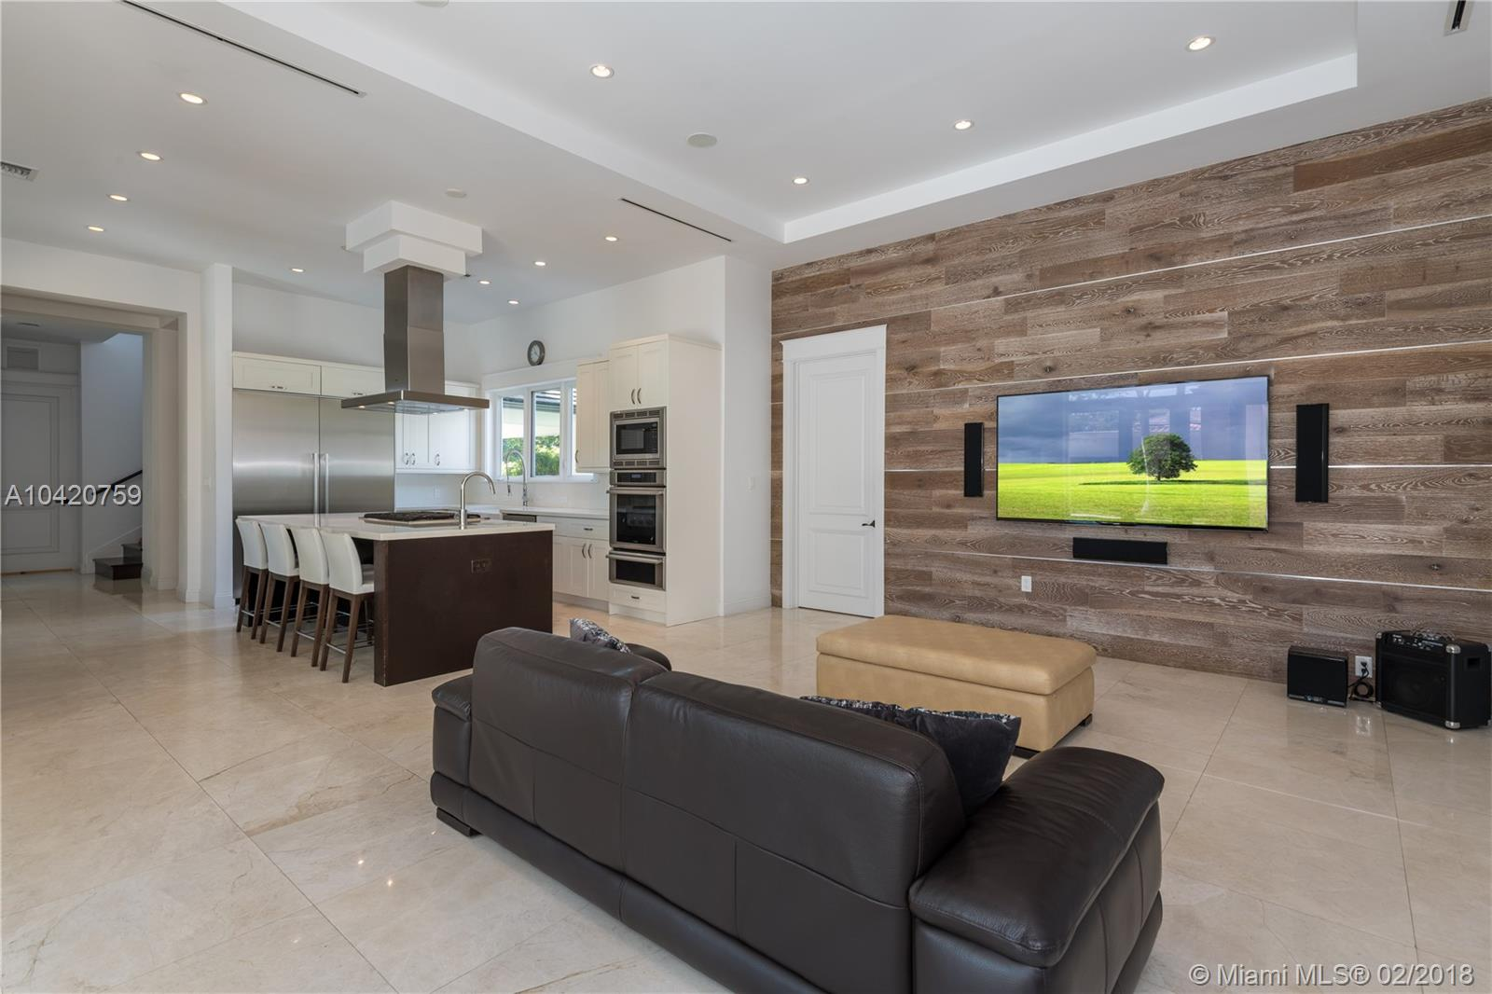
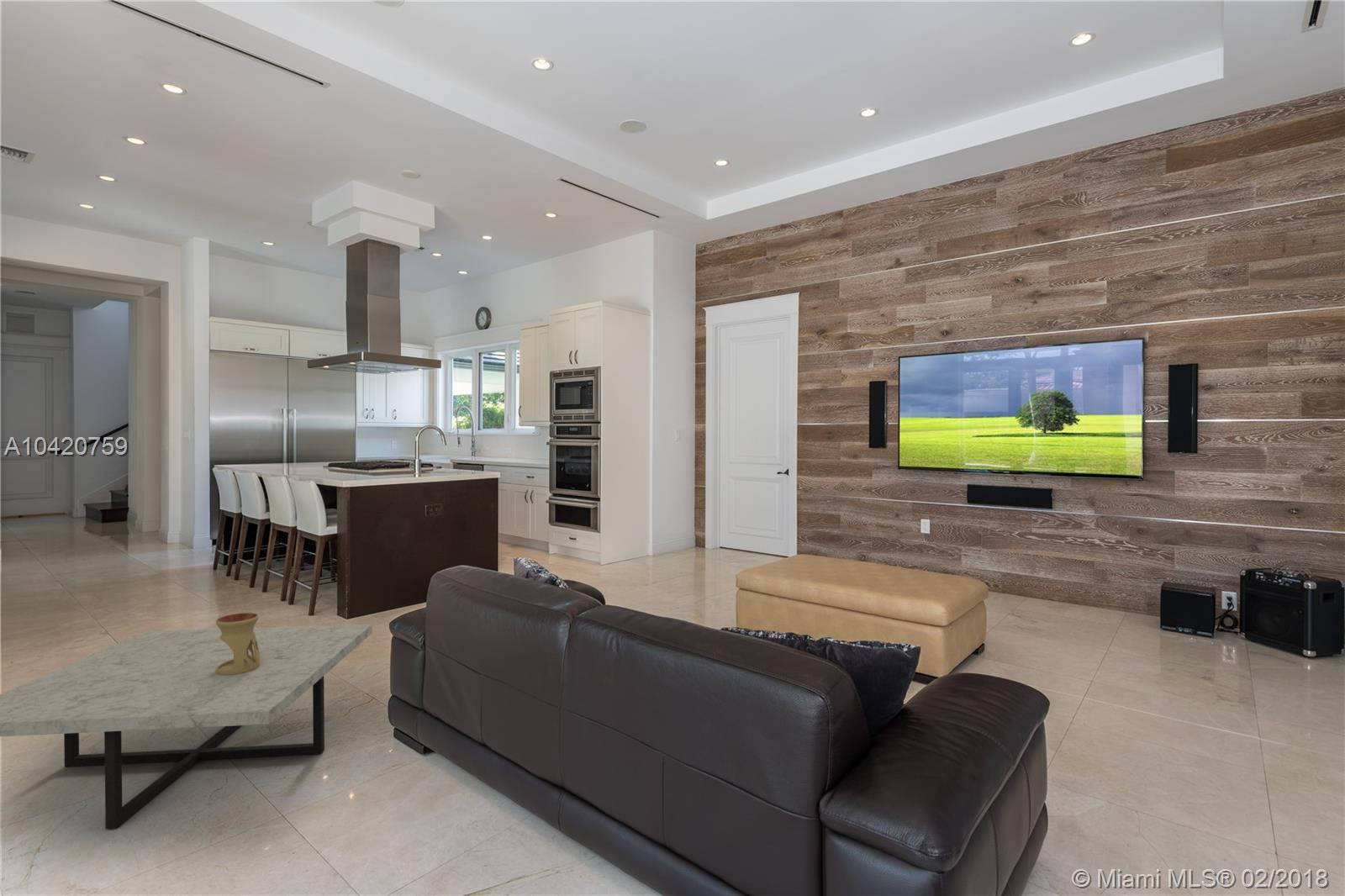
+ oil burner [215,612,260,675]
+ coffee table [0,624,373,830]
